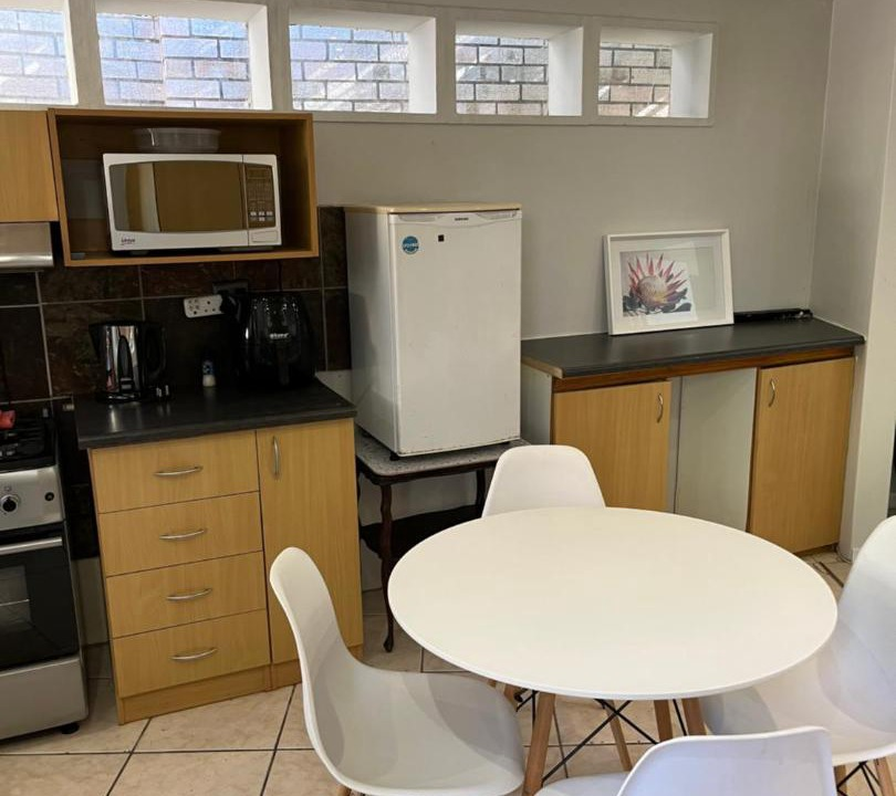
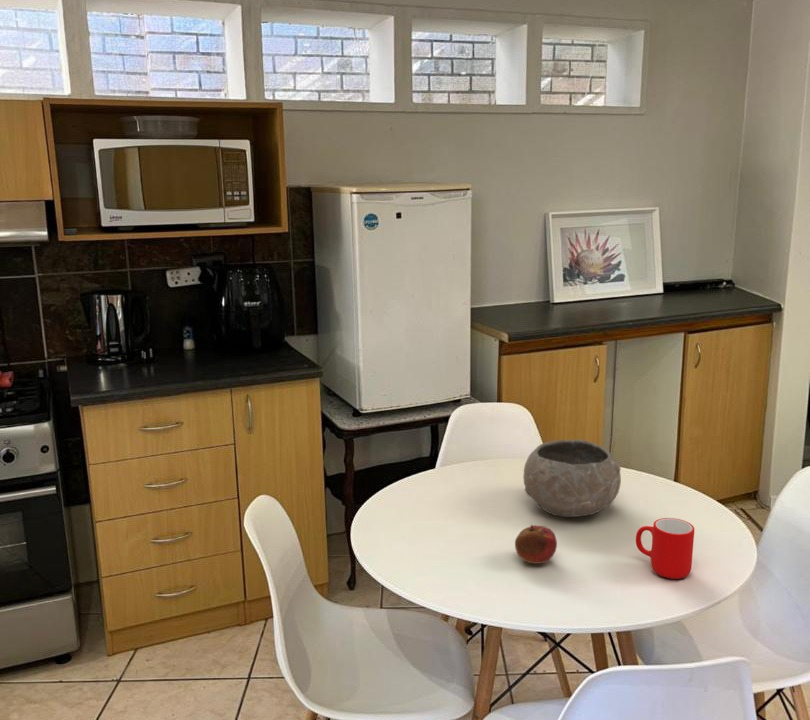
+ fruit [514,524,558,564]
+ bowl [522,438,622,518]
+ cup [635,517,695,580]
